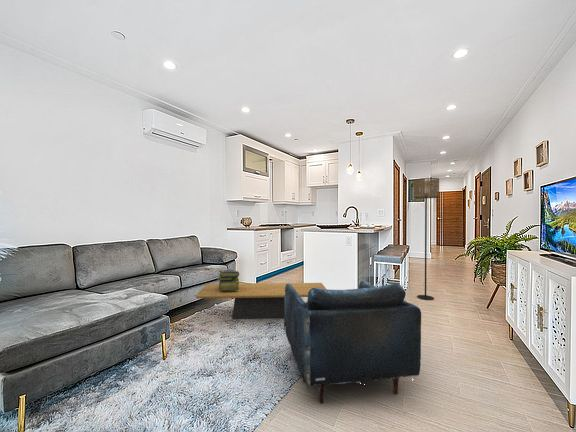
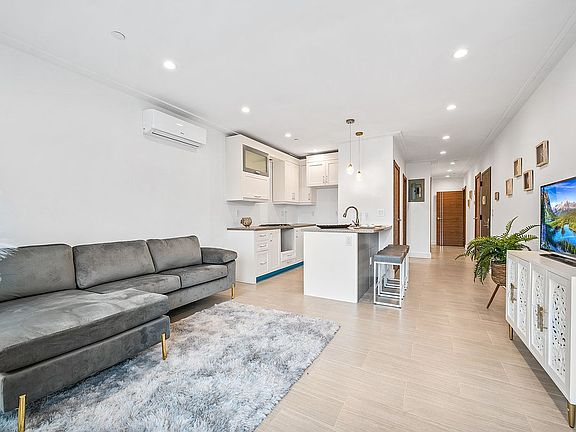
- coffee table [194,282,327,320]
- stack of books [216,269,240,292]
- floor lamp [412,177,440,301]
- armchair [283,280,422,404]
